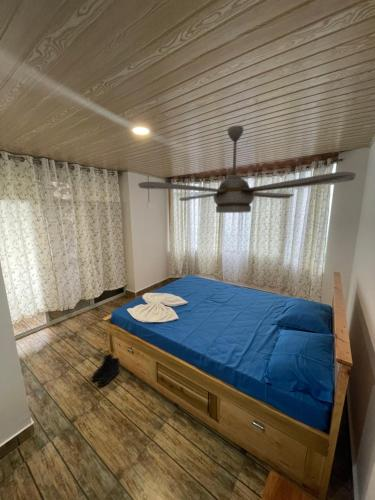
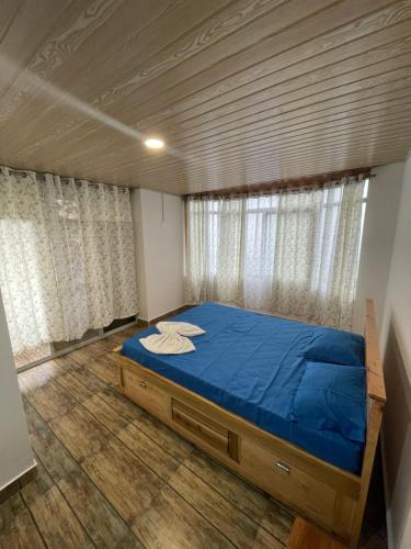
- boots [91,353,121,387]
- ceiling fan [137,125,357,214]
